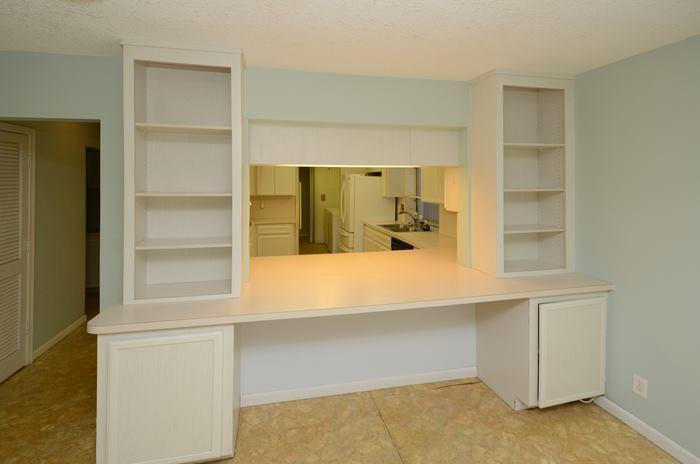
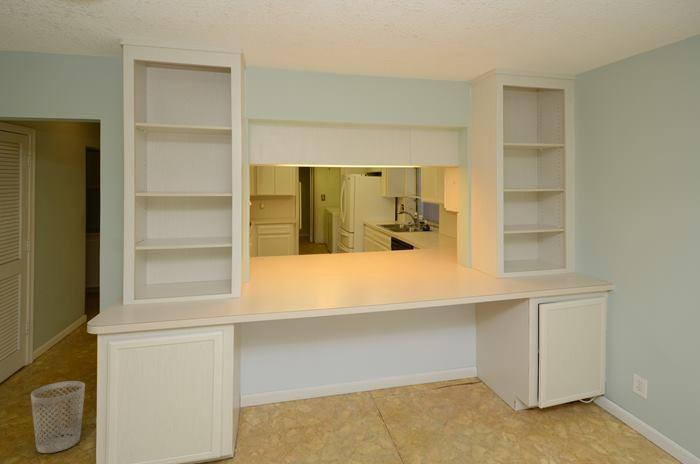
+ wastebasket [30,380,86,454]
